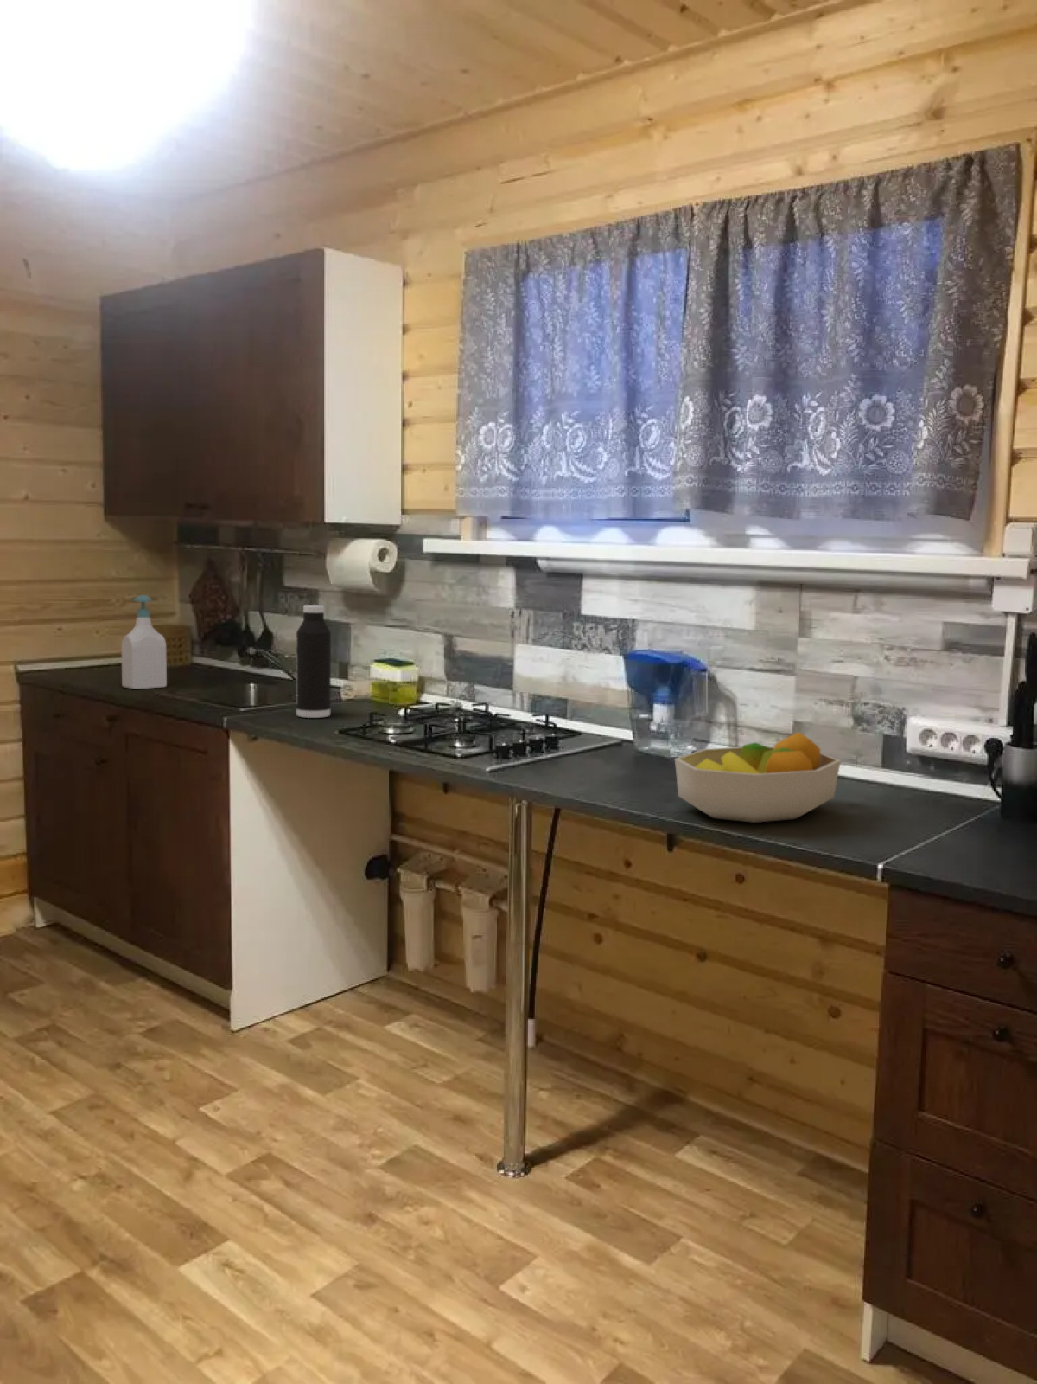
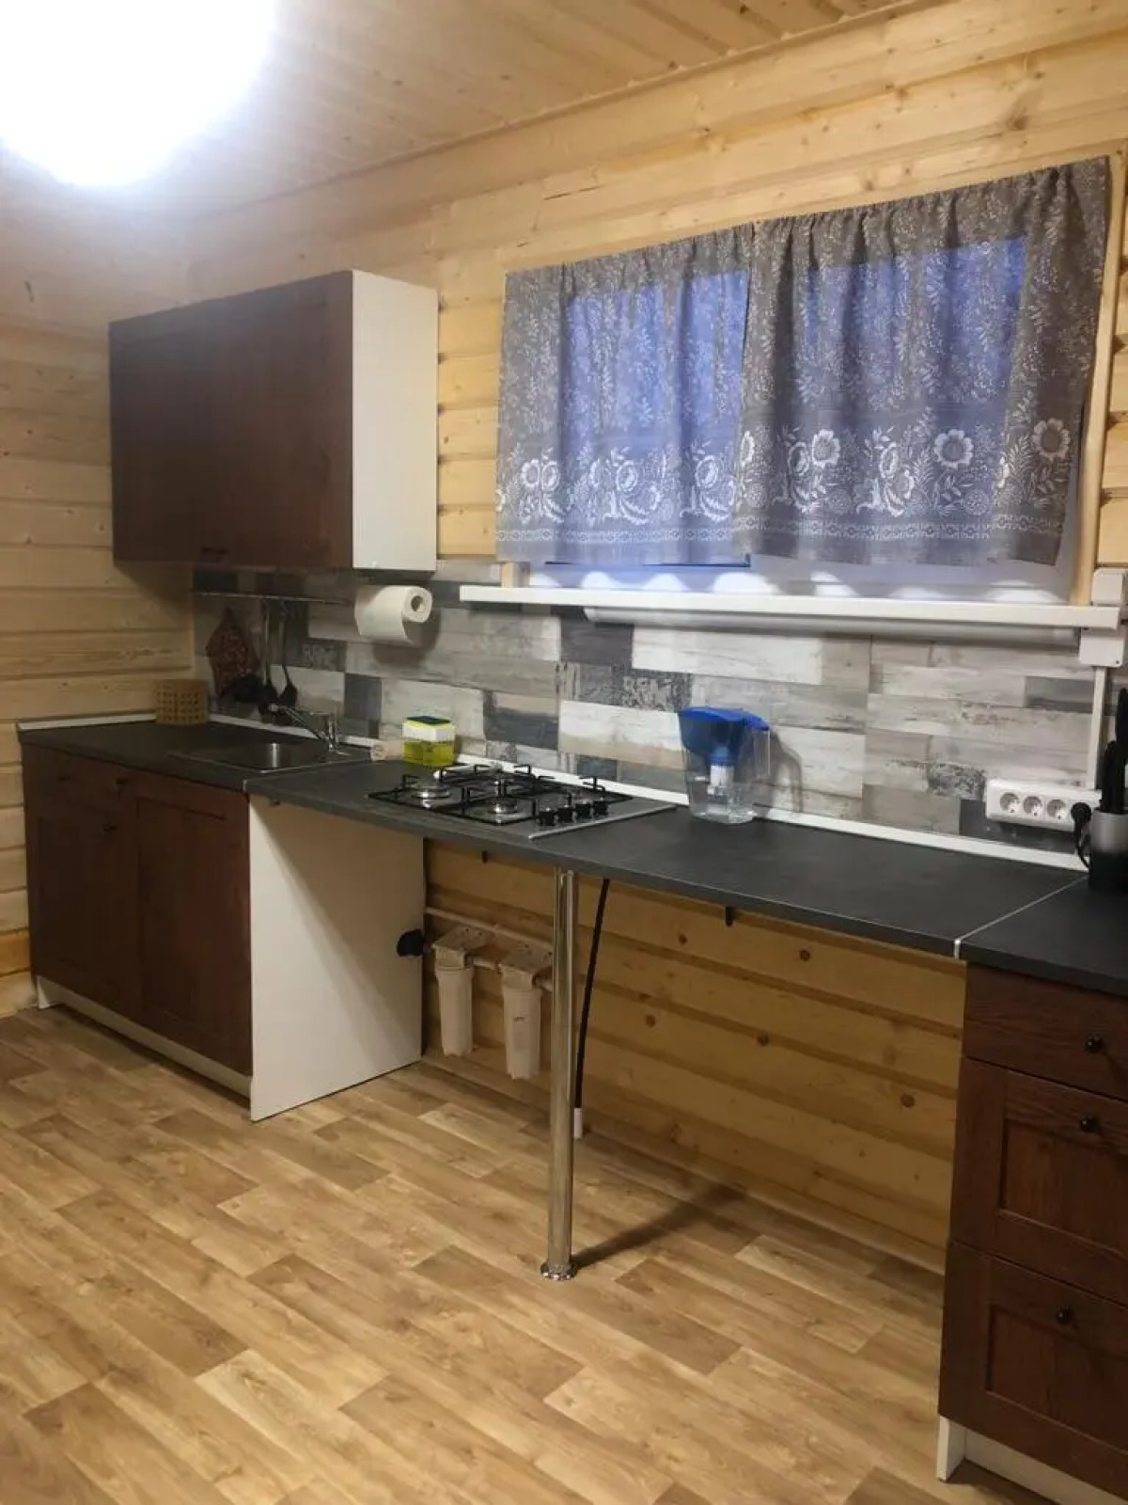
- soap bottle [120,594,168,690]
- water bottle [295,604,332,719]
- fruit bowl [674,731,842,824]
